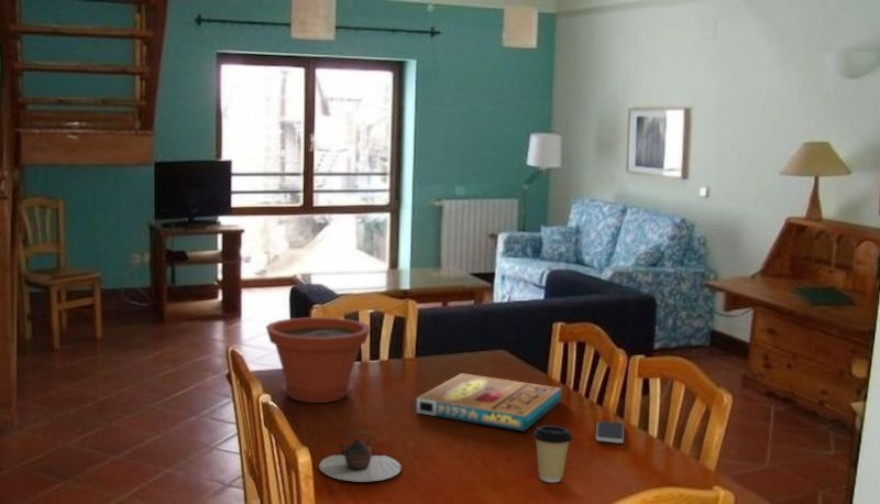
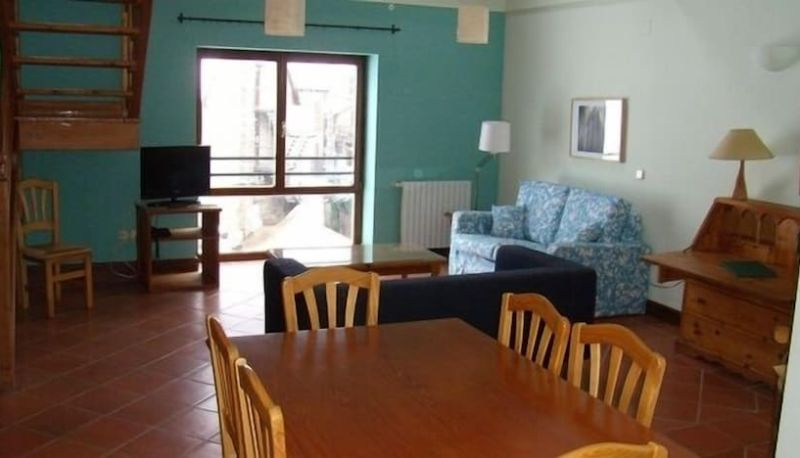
- plant pot [265,316,372,404]
- coffee cup [532,425,573,483]
- teapot [318,430,403,483]
- pizza box [414,372,562,432]
- smartphone [595,420,625,445]
